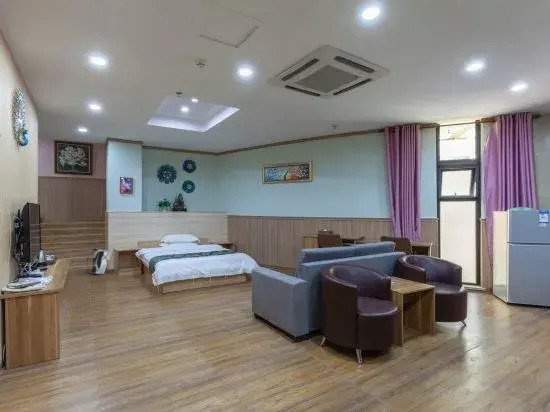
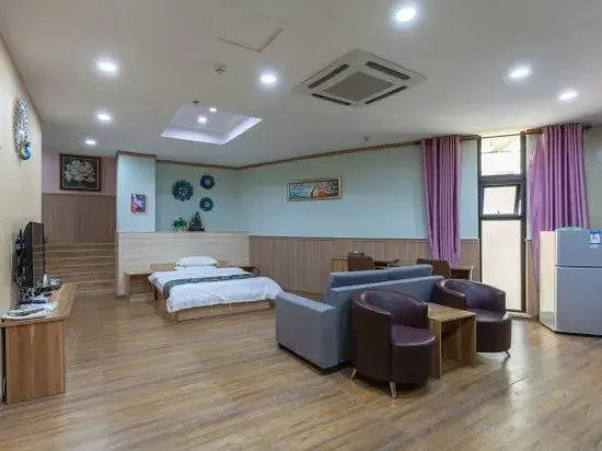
- backpack [86,248,111,275]
